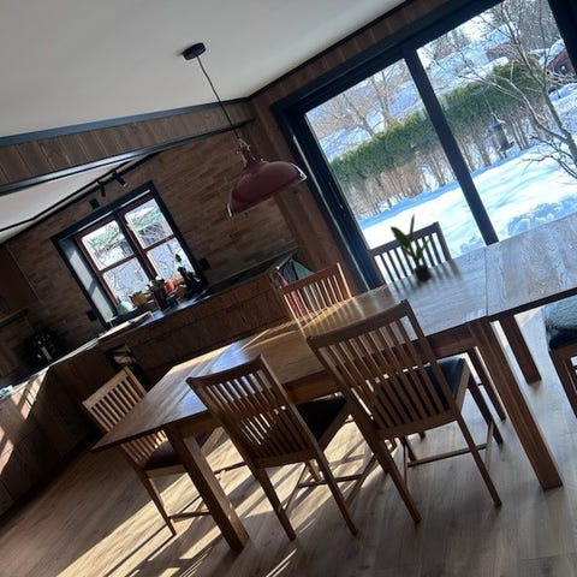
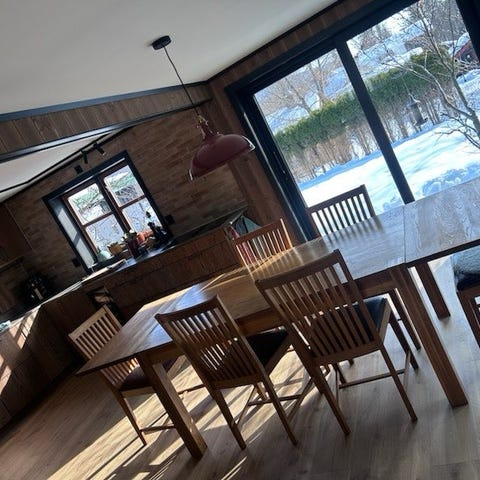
- potted plant [388,213,434,282]
